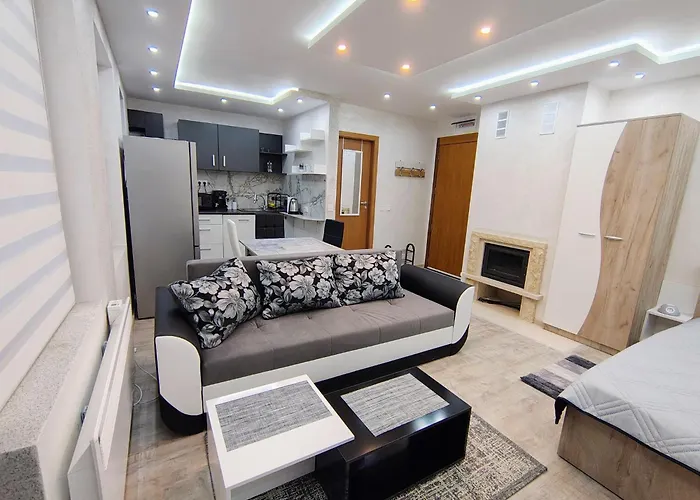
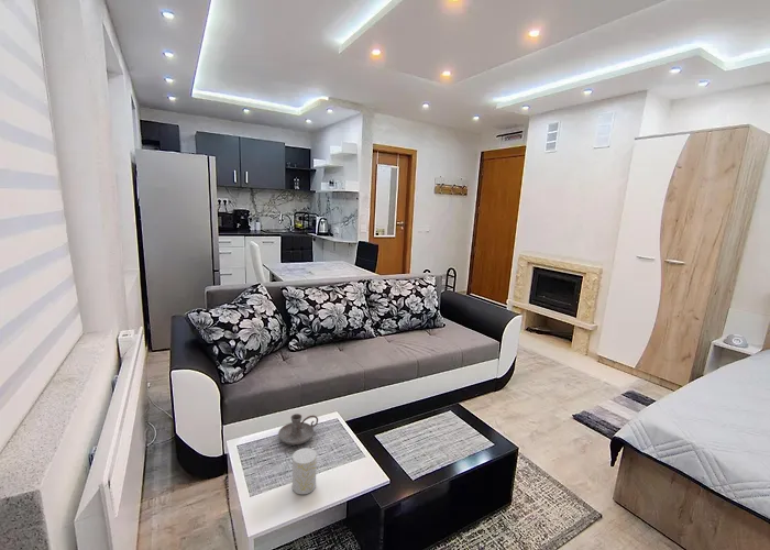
+ candle holder [277,413,319,446]
+ cup [292,447,318,495]
